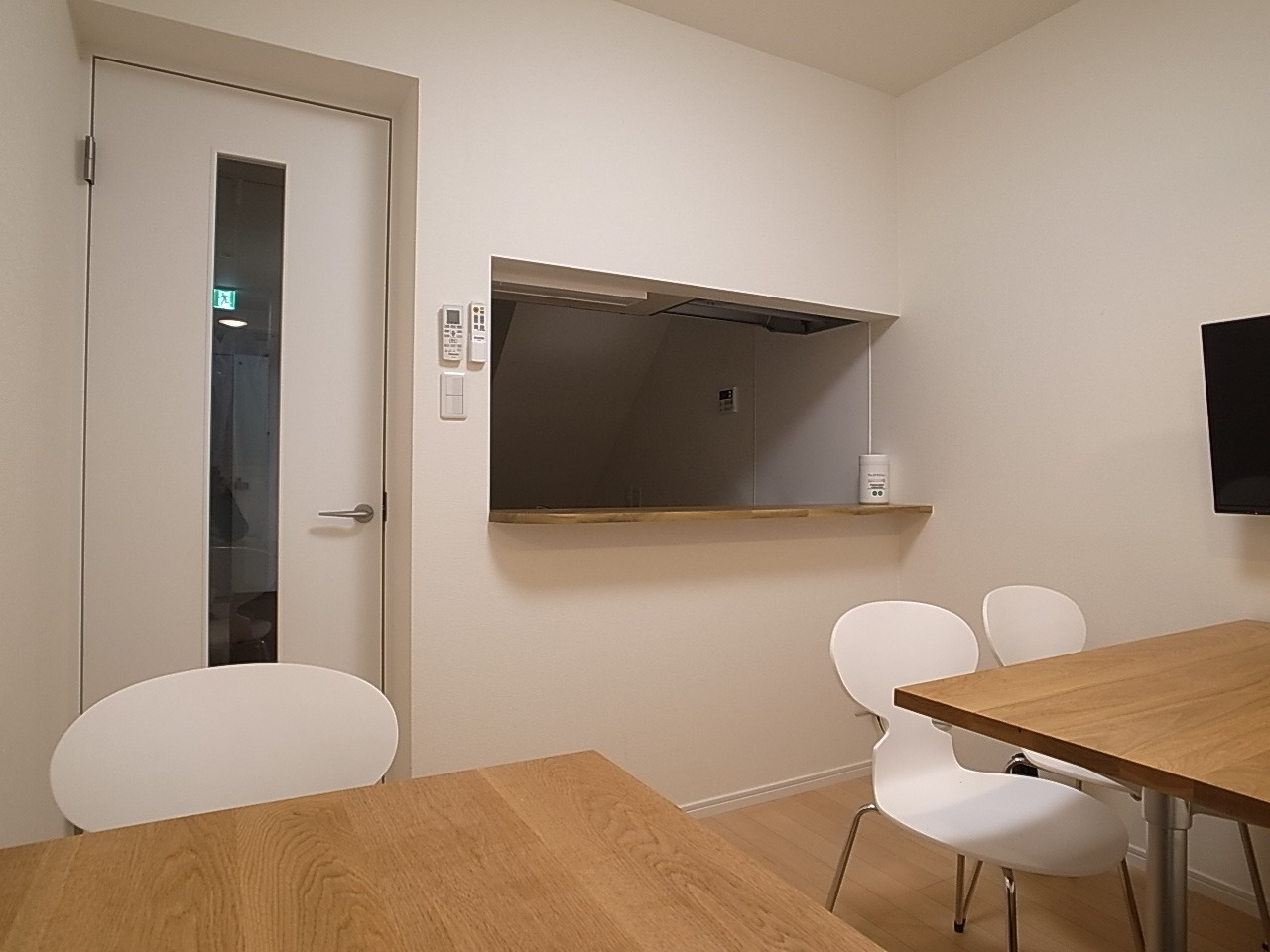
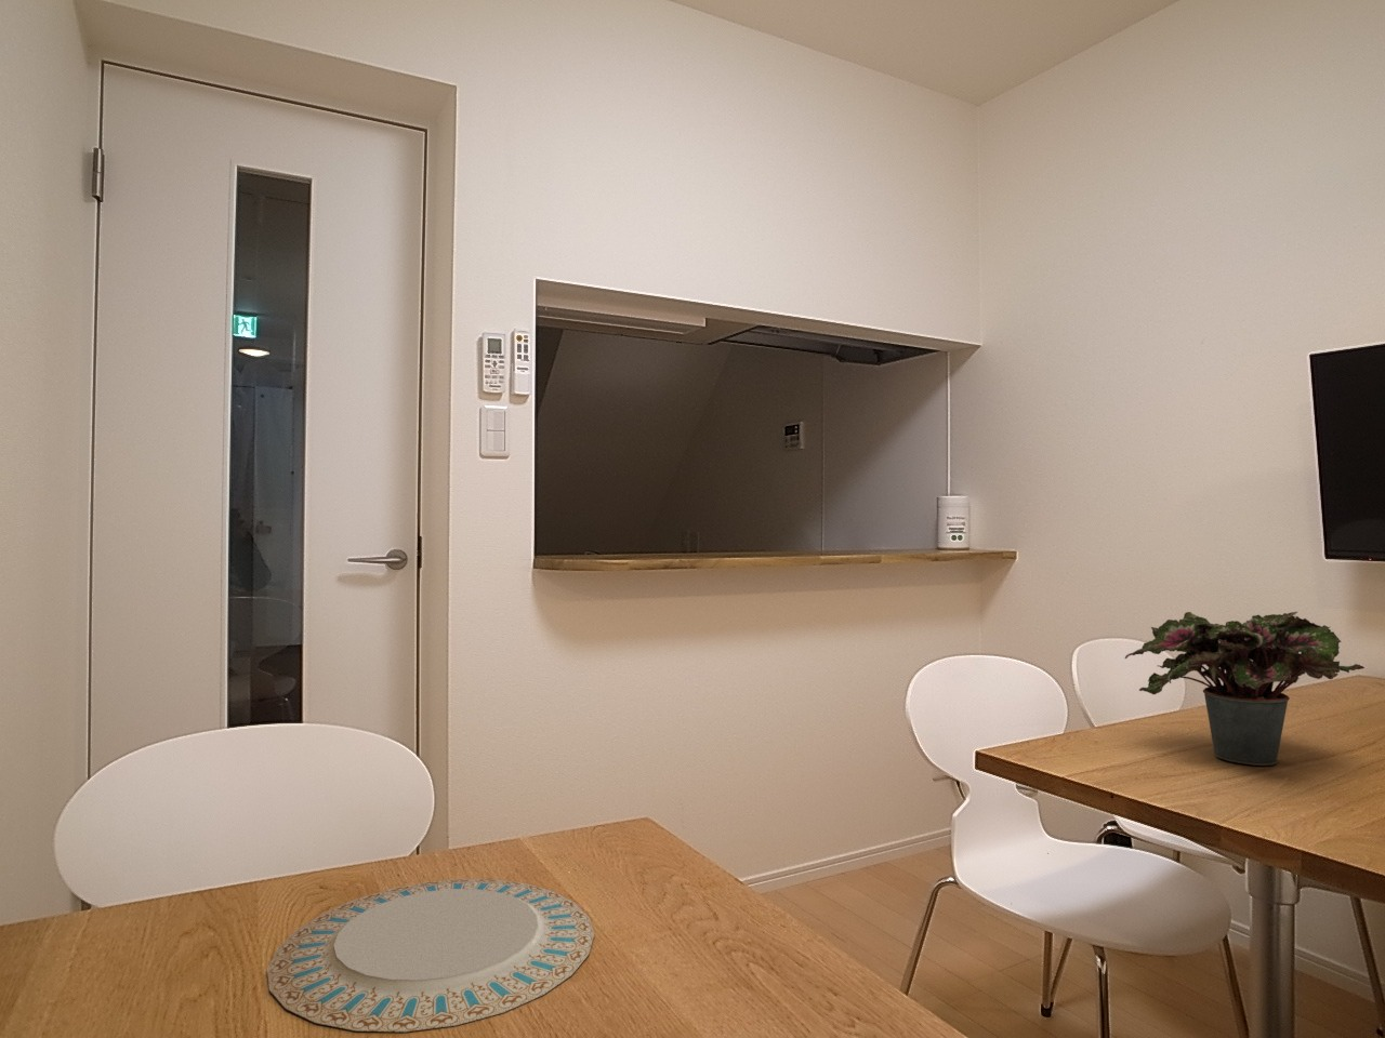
+ chinaware [266,878,595,1034]
+ potted plant [1124,611,1365,767]
